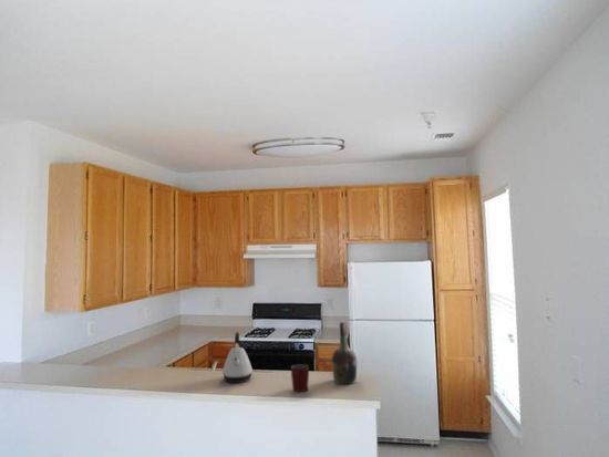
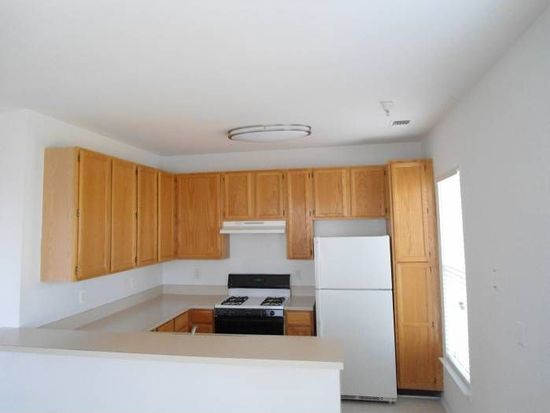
- kettle [221,331,254,384]
- cognac bottle [330,321,359,385]
- mug [290,363,310,393]
